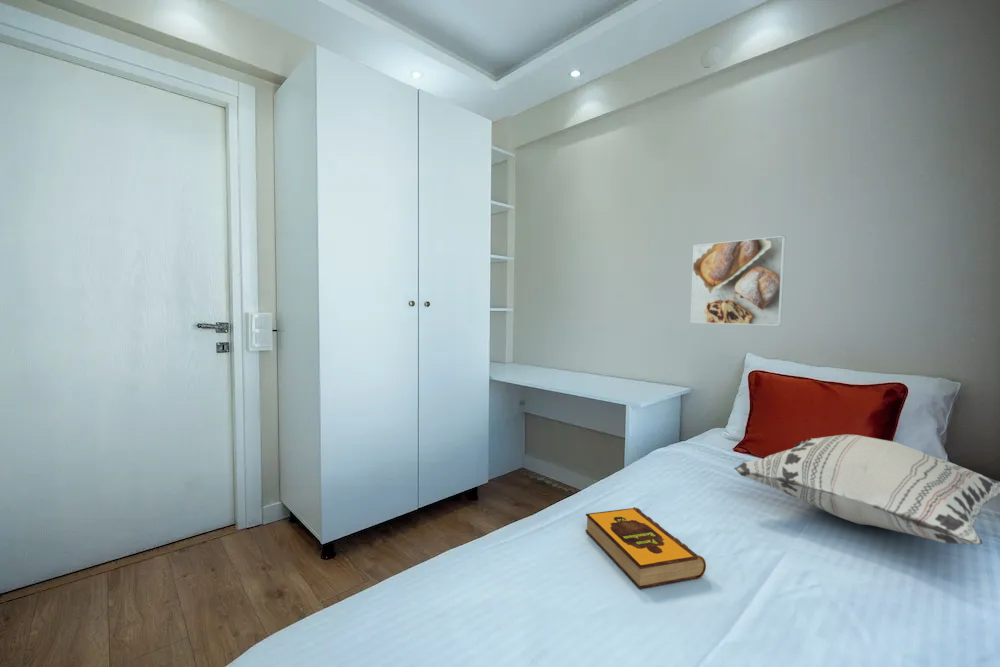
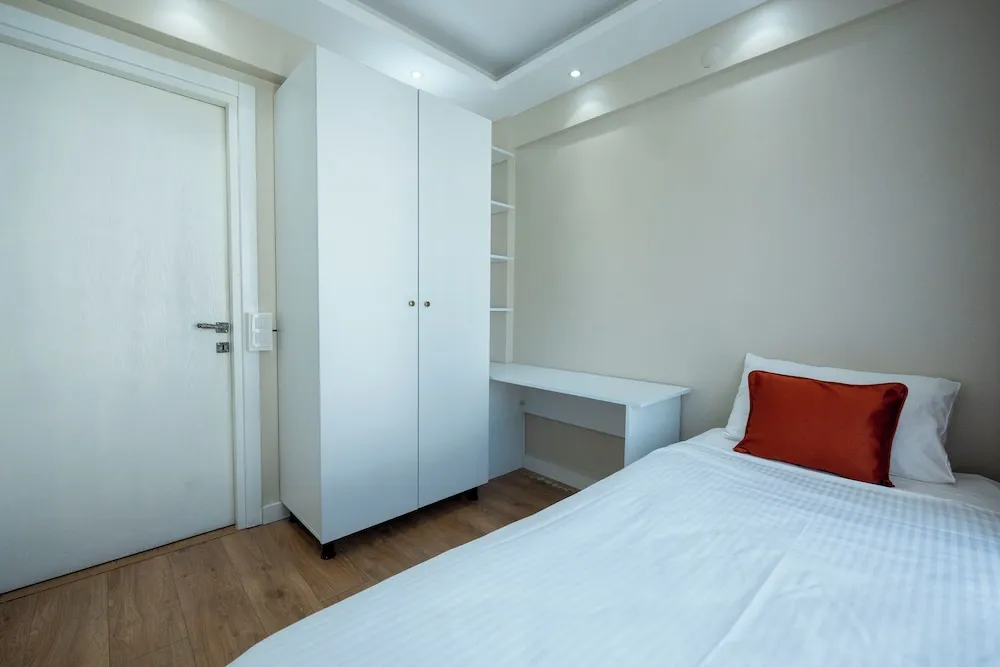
- decorative pillow [733,433,1000,546]
- hardback book [584,506,707,590]
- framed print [689,235,787,327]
